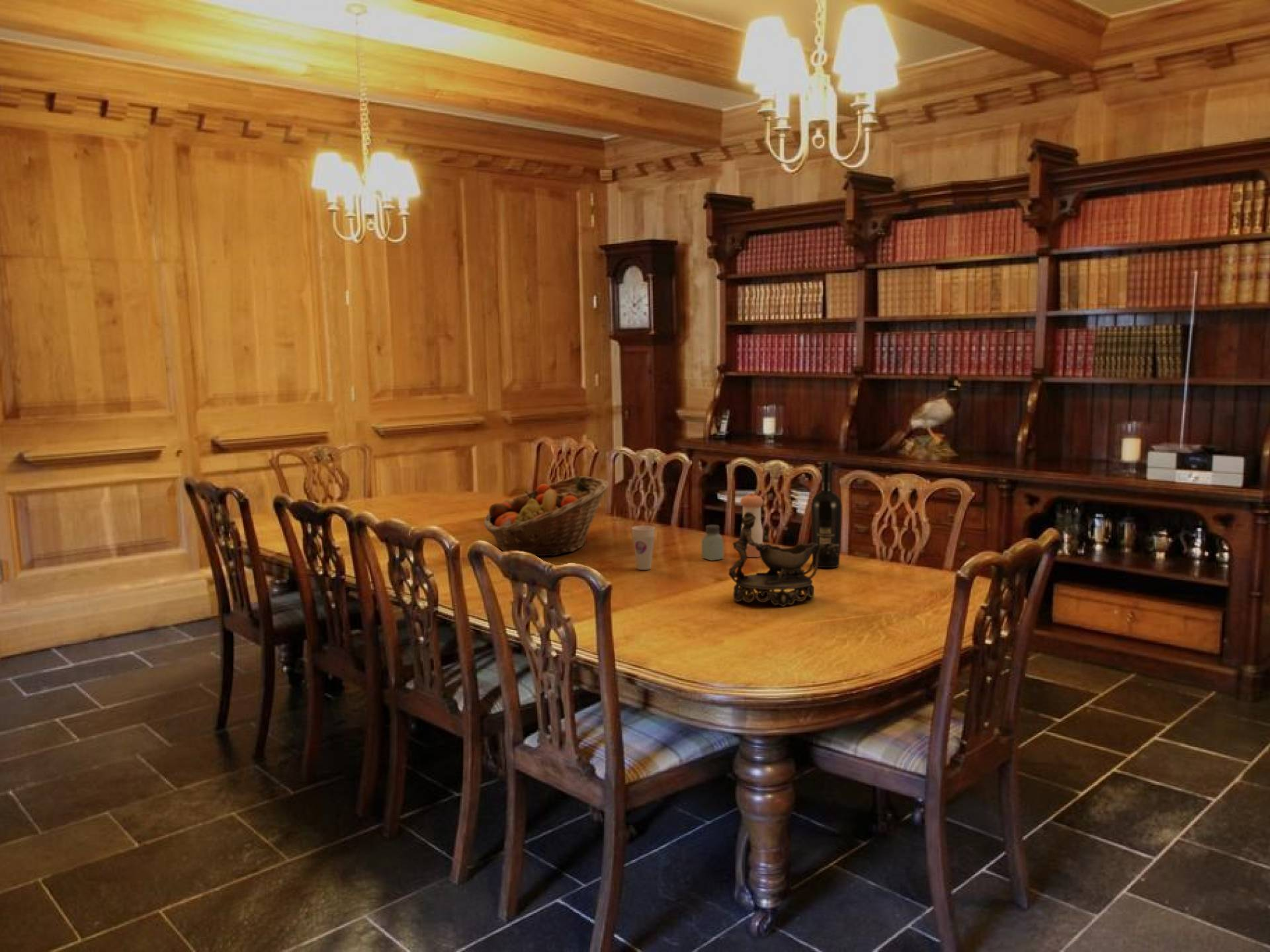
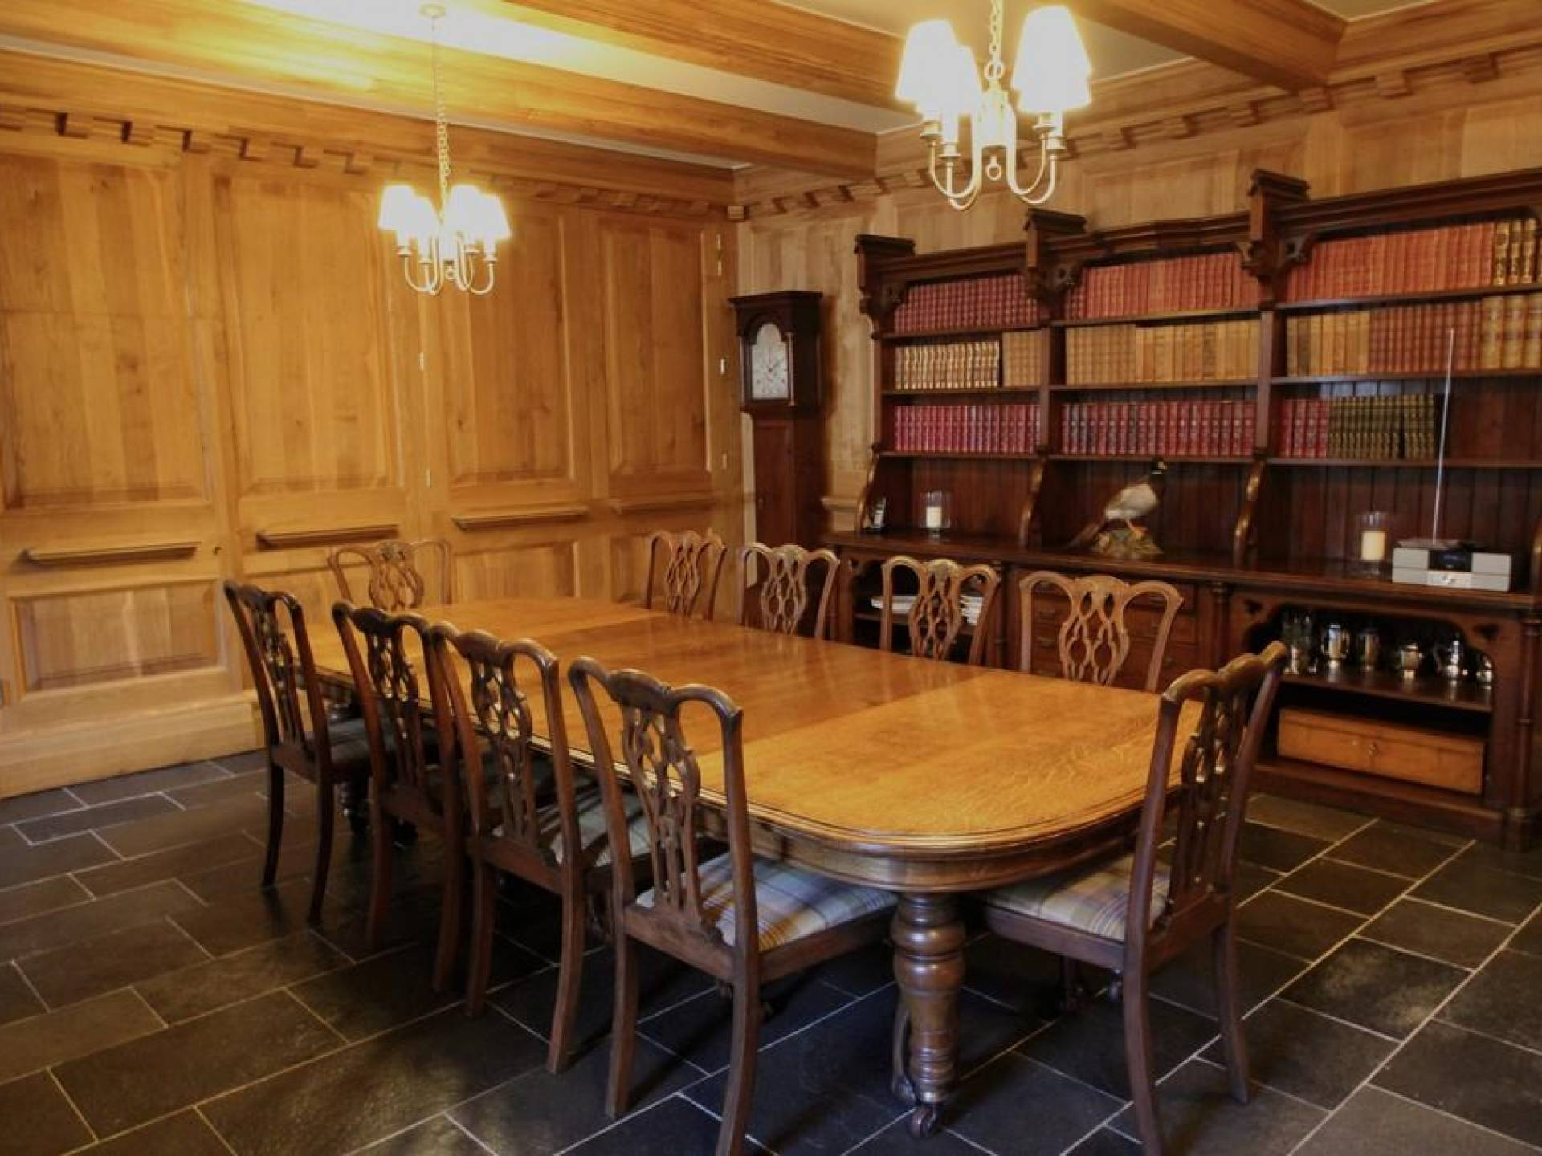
- pepper shaker [740,492,764,558]
- saltshaker [701,524,724,561]
- fruit basket [483,475,610,557]
- cup [631,525,656,571]
- decorative bowl [728,512,839,608]
- wine bottle [811,461,842,569]
